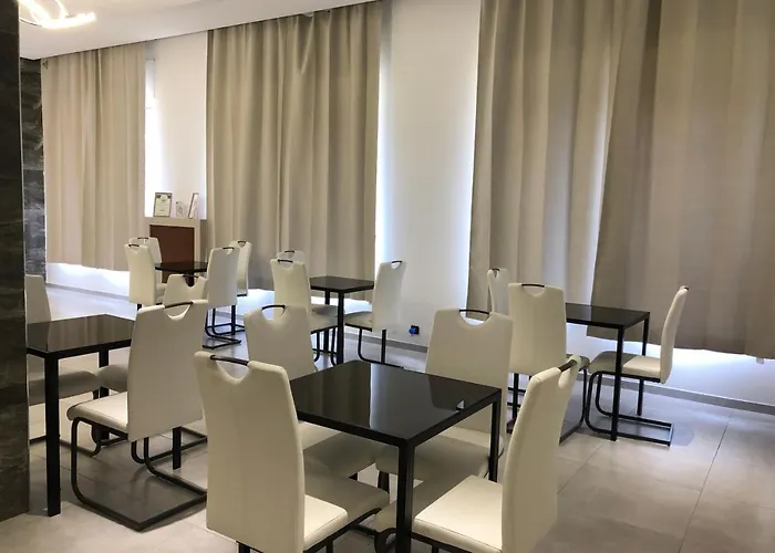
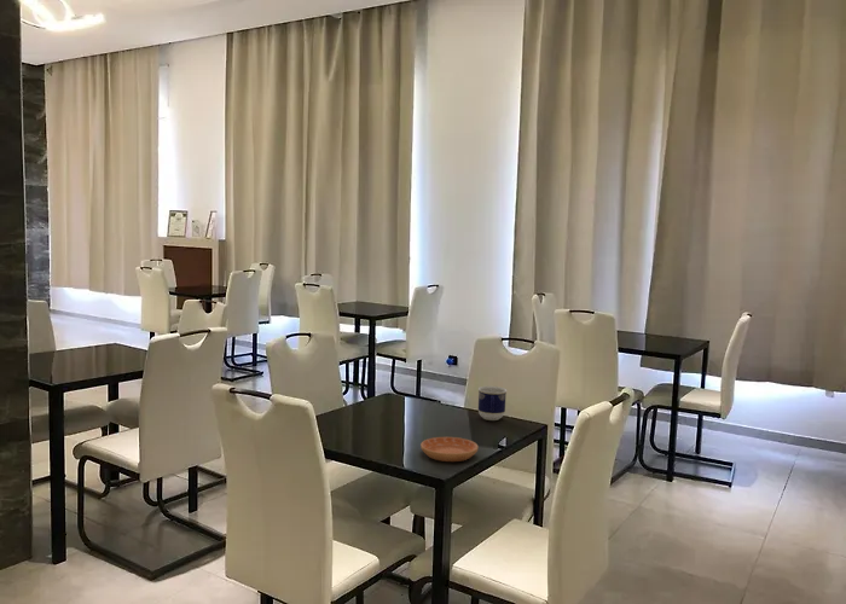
+ cup [477,385,508,422]
+ saucer [419,436,480,463]
